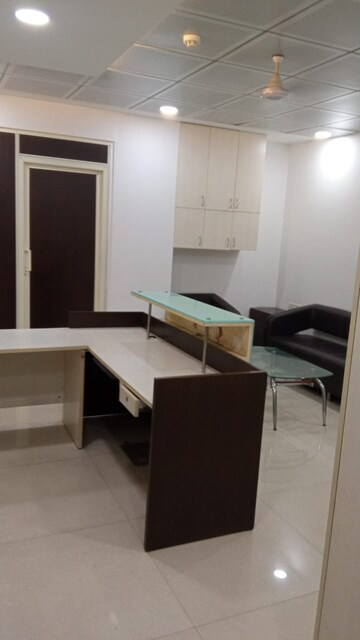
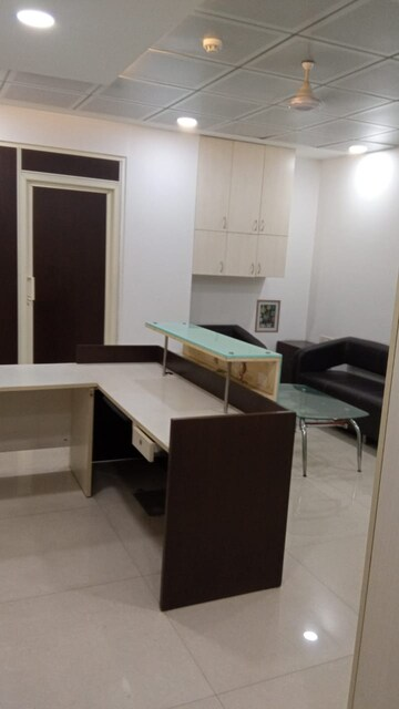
+ wall art [254,298,282,333]
